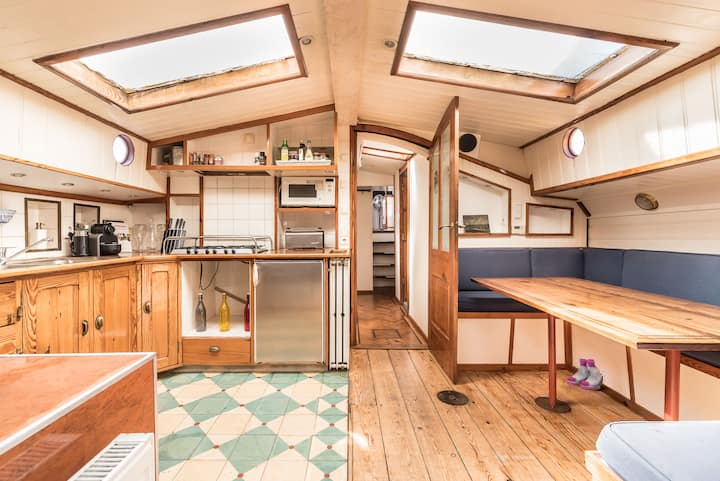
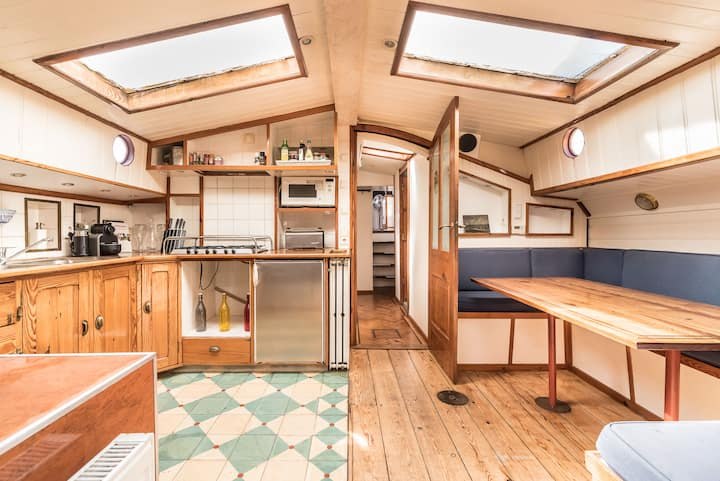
- boots [566,358,604,391]
